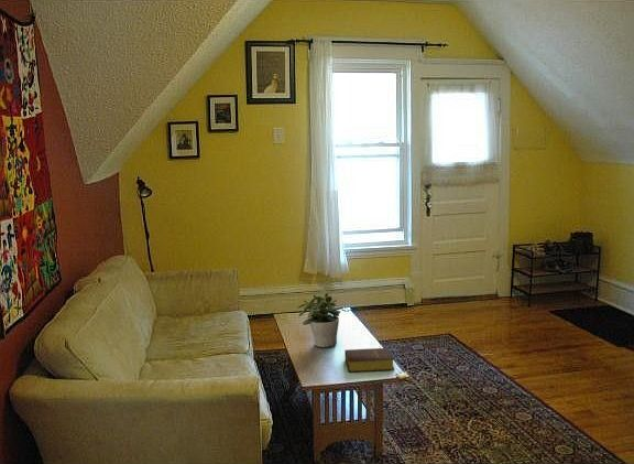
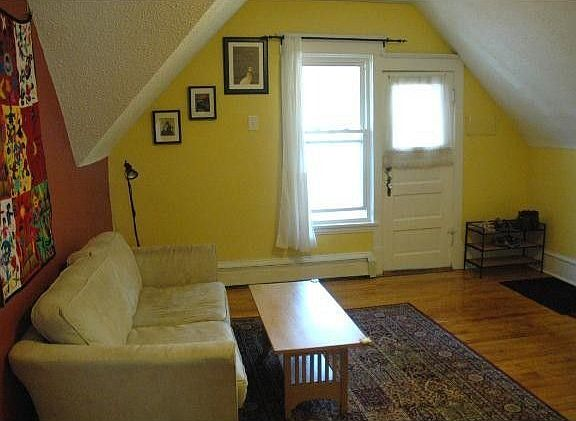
- bible [343,347,395,374]
- potted plant [296,292,341,348]
